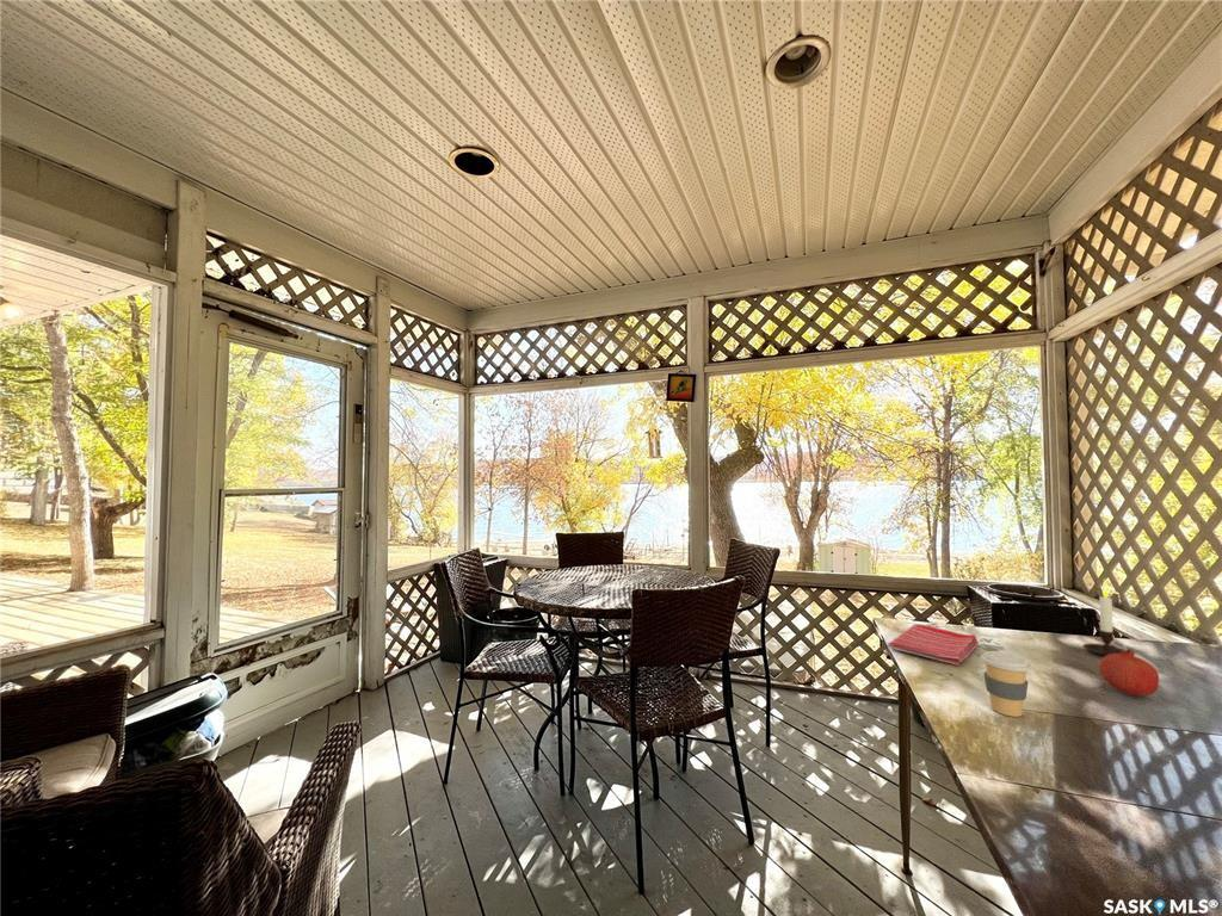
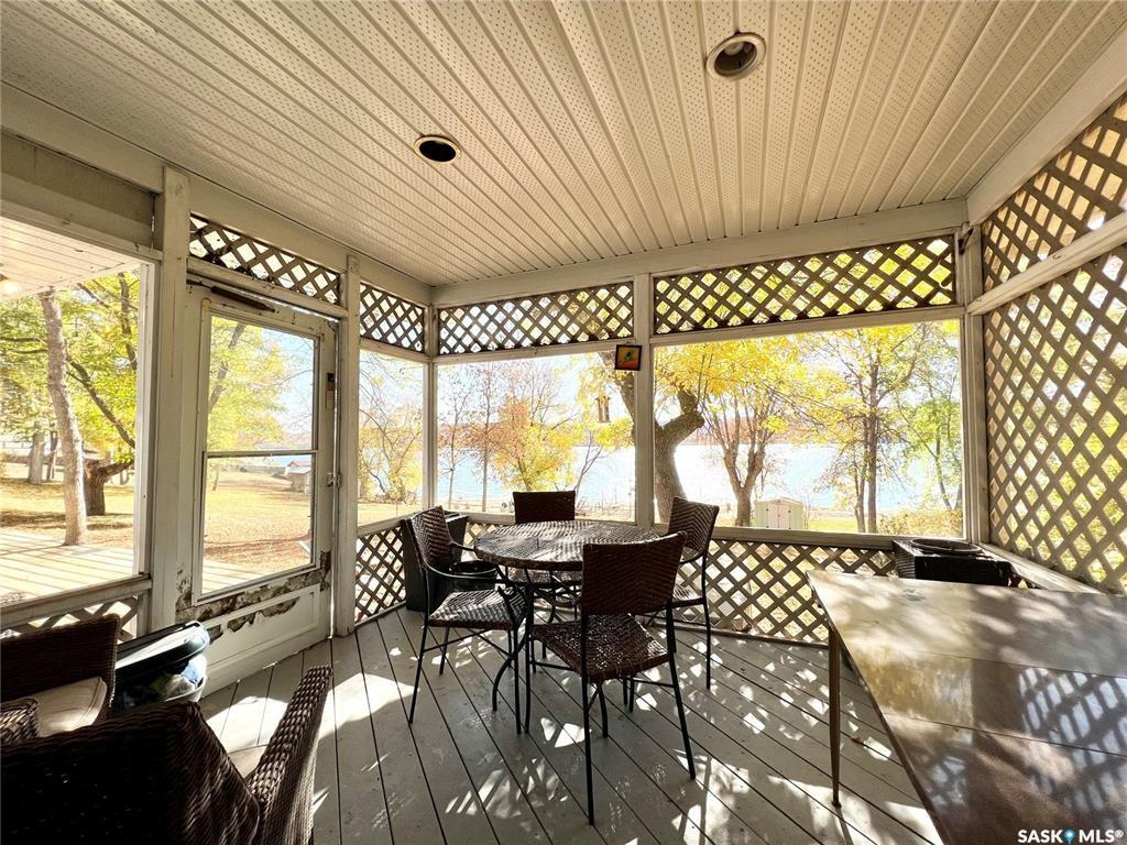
- fruit [1098,648,1160,698]
- candle [1082,578,1124,657]
- coffee cup [980,650,1032,718]
- dish towel [887,623,980,667]
